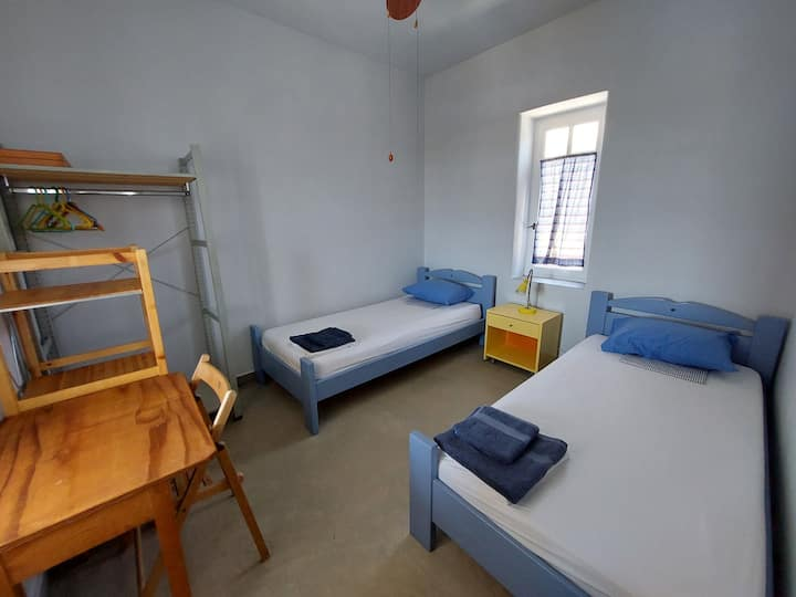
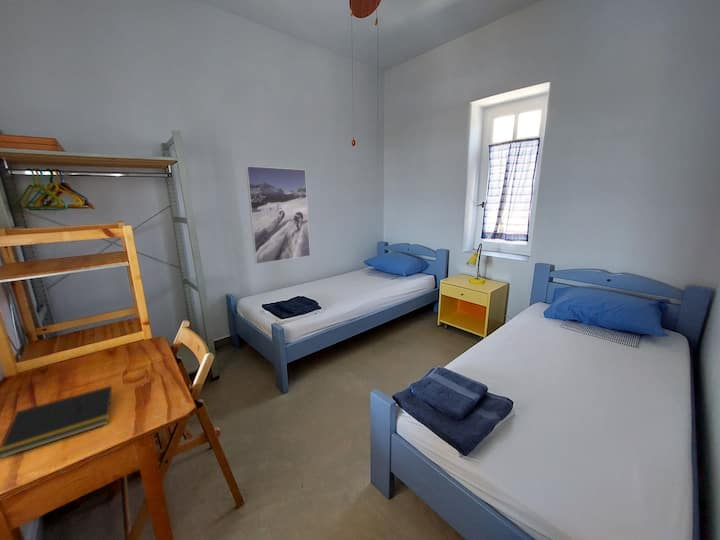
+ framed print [245,165,311,265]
+ notepad [0,385,113,460]
